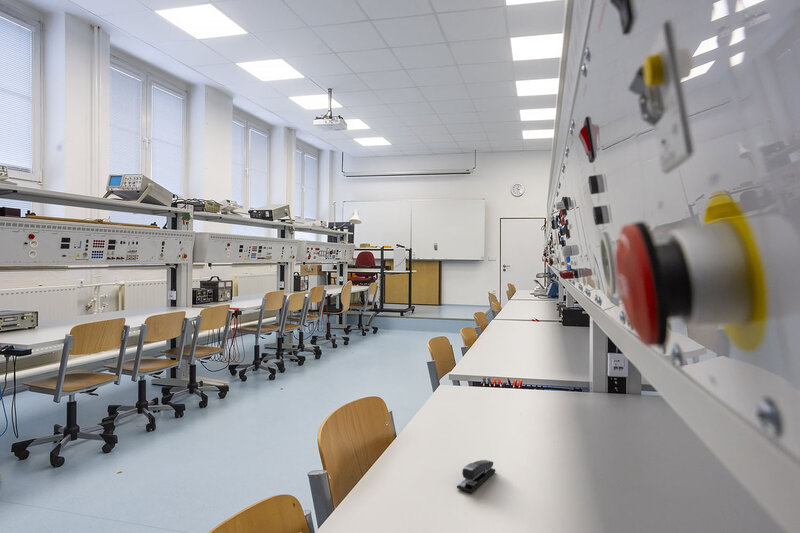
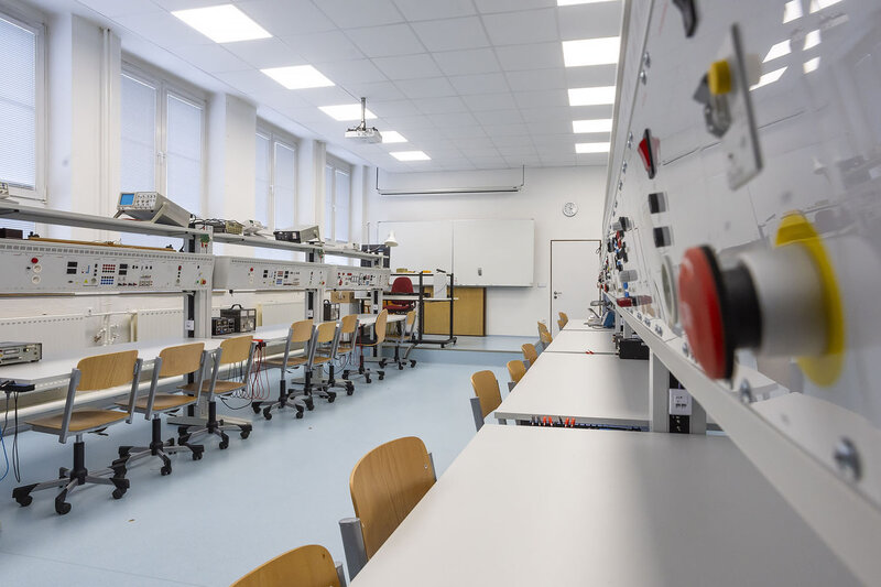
- stapler [456,459,497,494]
